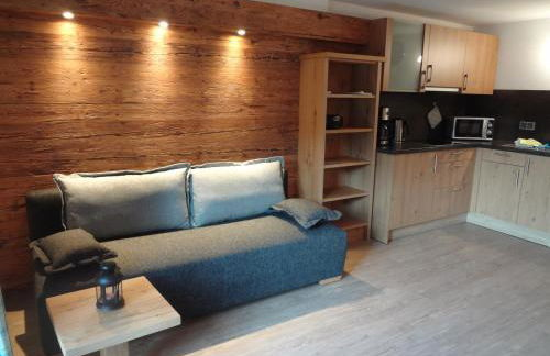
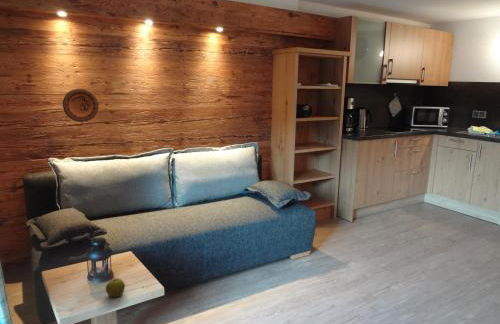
+ apple [105,277,126,298]
+ decorative plate [62,88,100,123]
